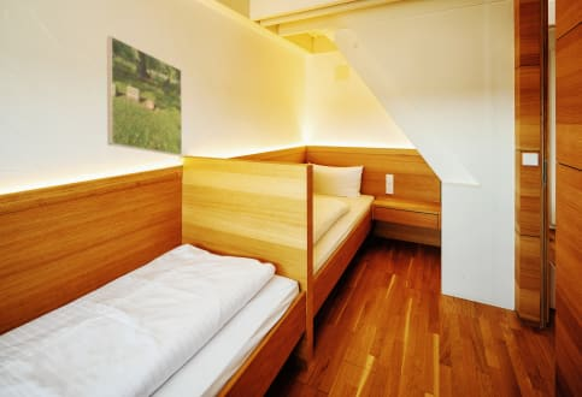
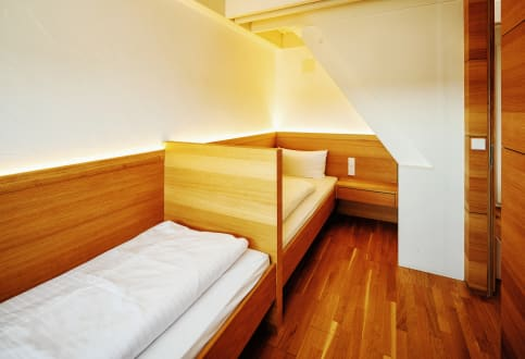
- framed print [106,35,183,156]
